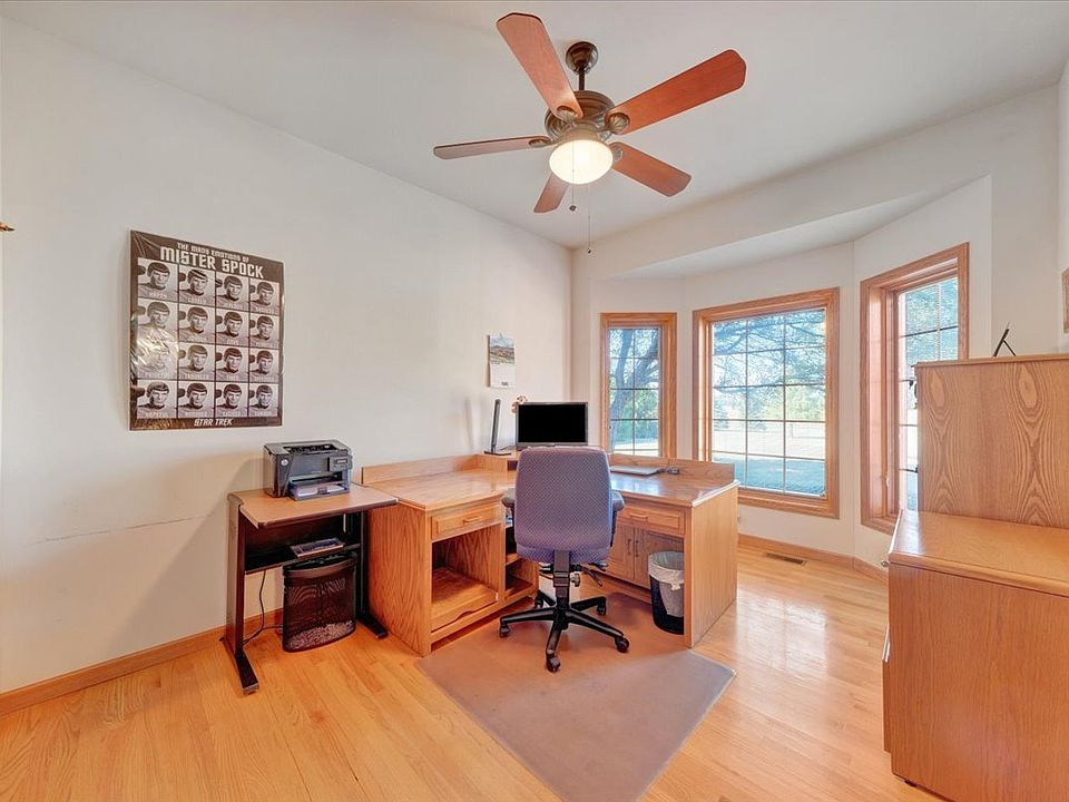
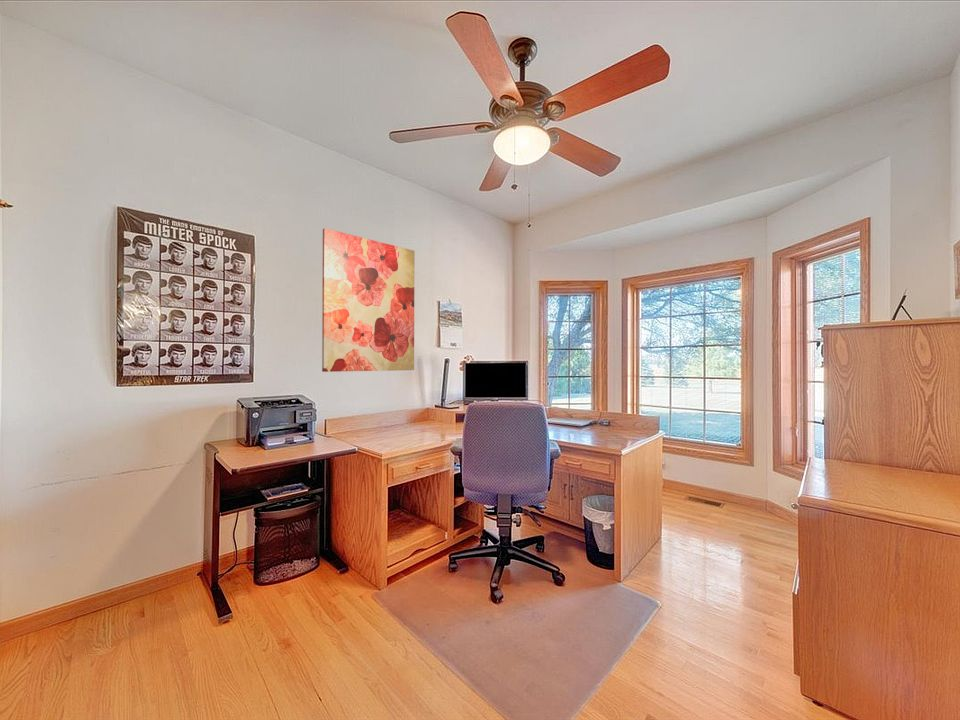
+ wall art [321,227,416,373]
